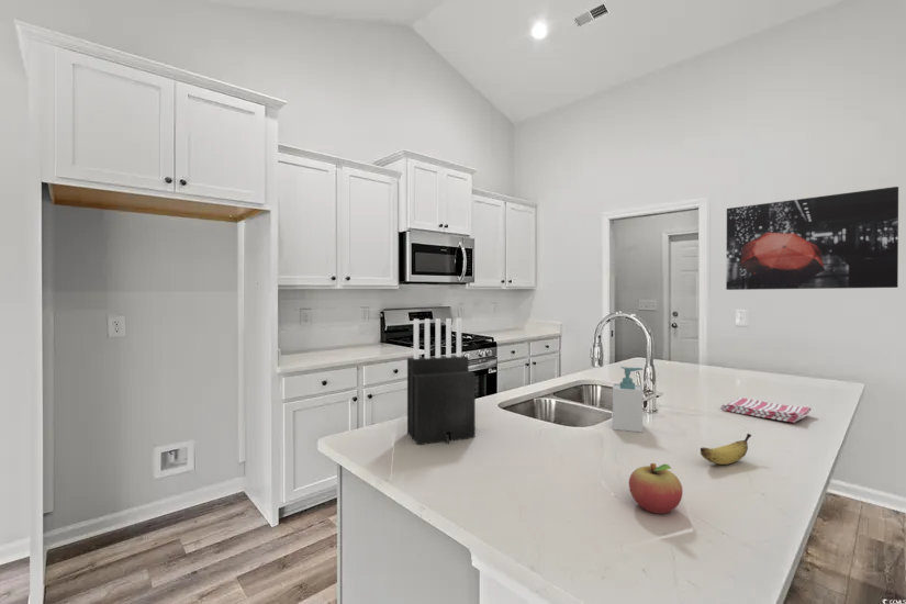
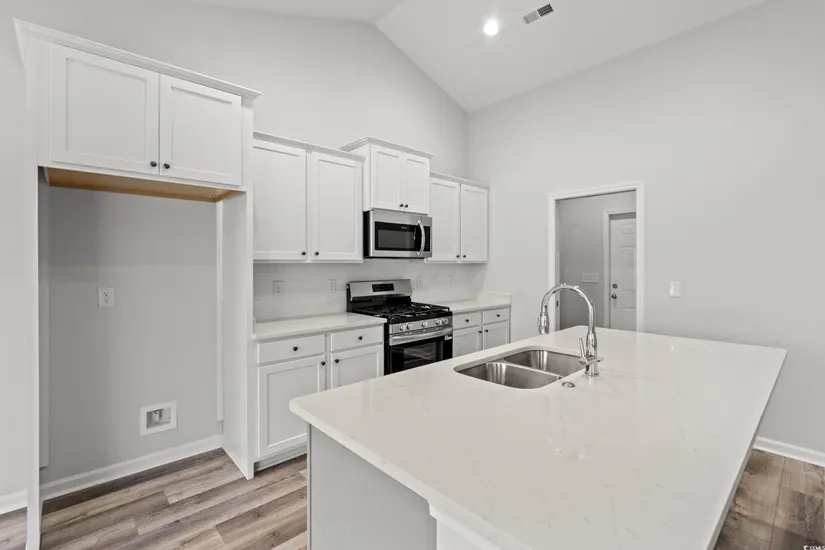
- wall art [725,186,899,291]
- fruit [628,462,684,515]
- knife block [406,317,477,446]
- dish towel [719,396,813,424]
- soap bottle [612,366,644,434]
- banana [700,433,752,466]
